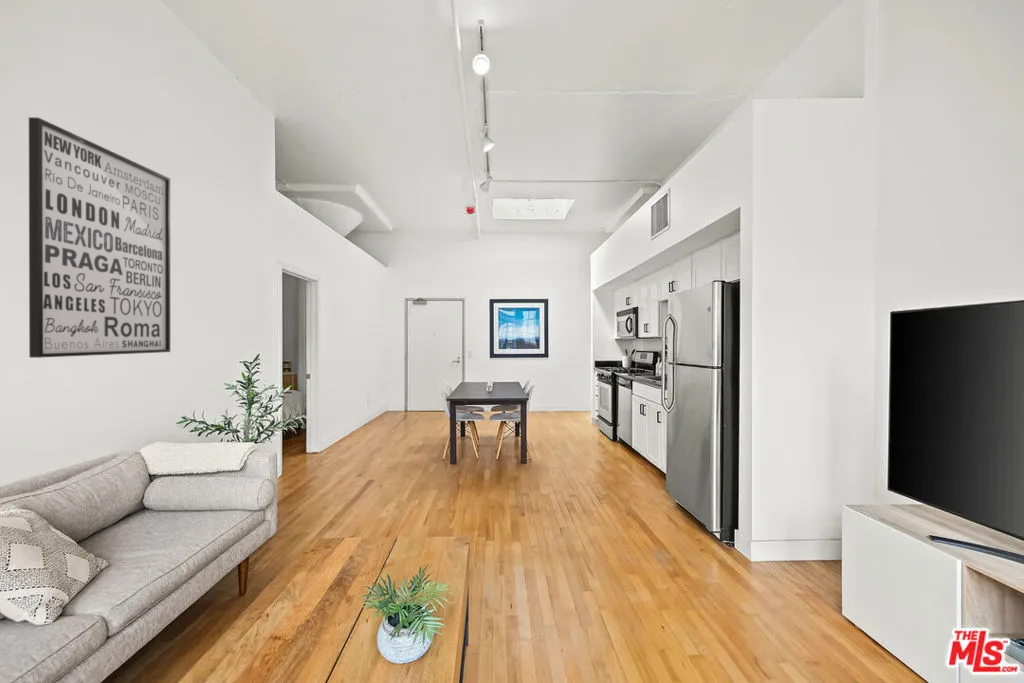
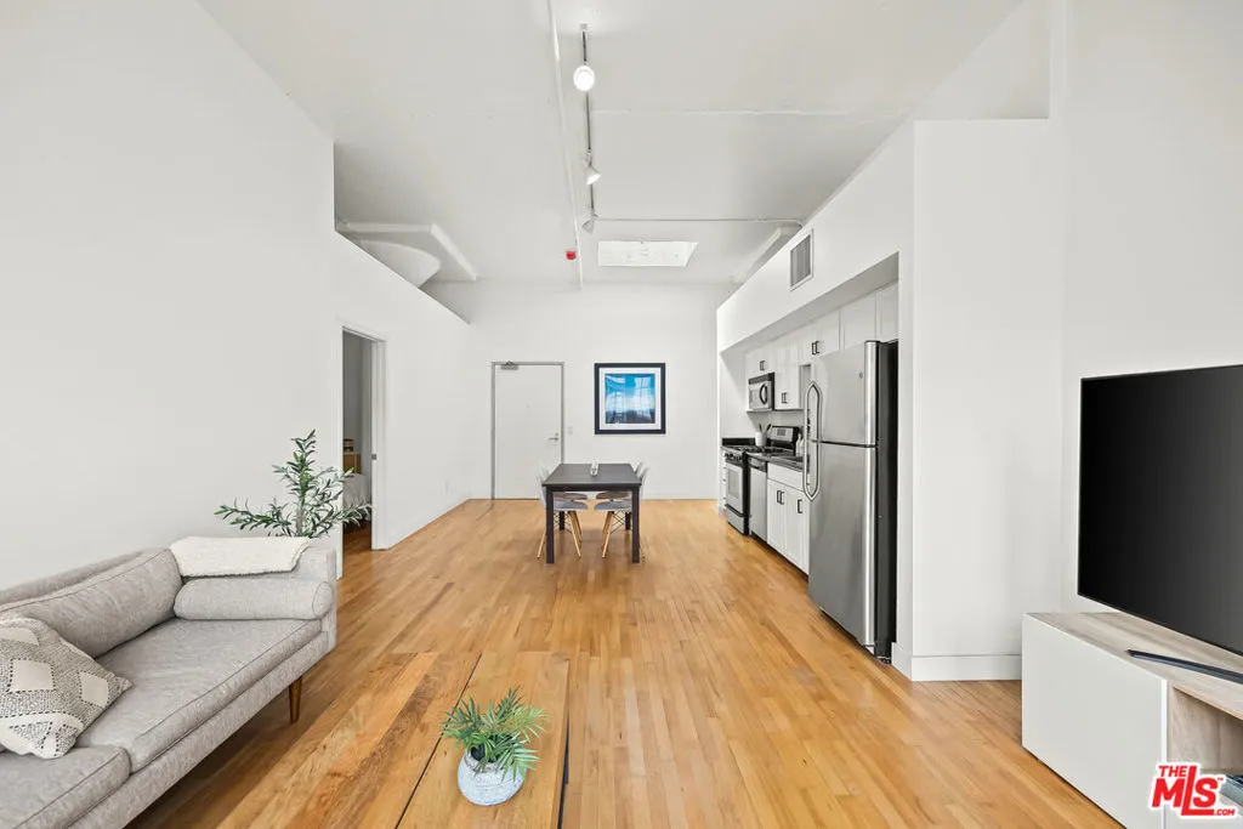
- wall art [28,116,171,359]
